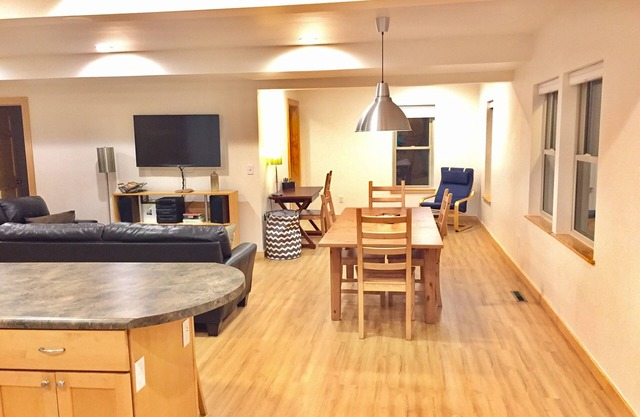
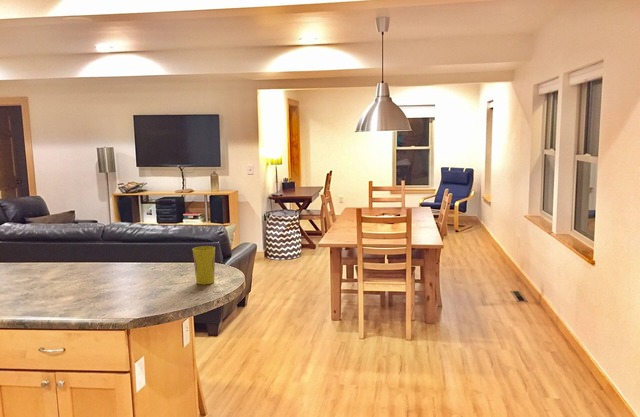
+ cup [192,245,216,285]
